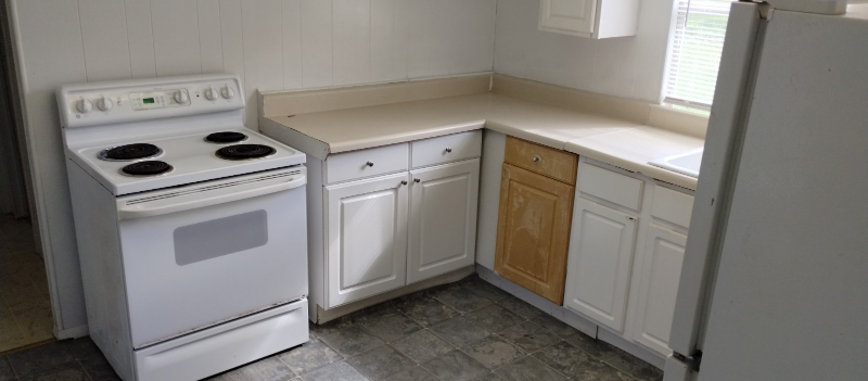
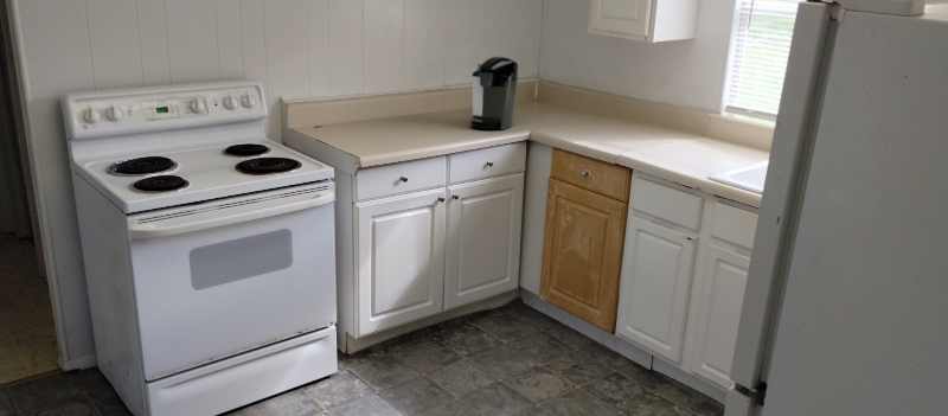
+ coffee maker [469,56,519,130]
